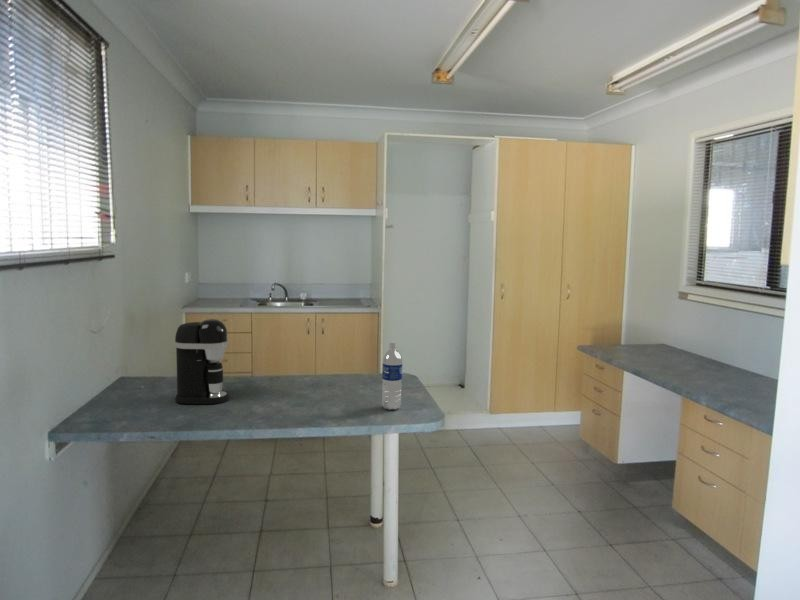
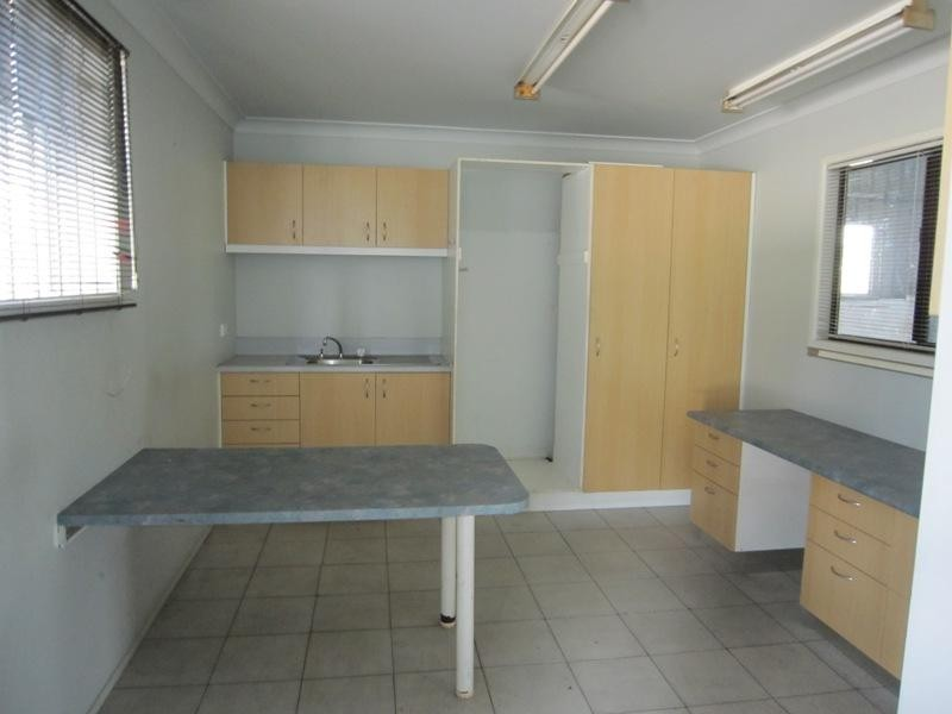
- water bottle [381,341,403,411]
- coffee maker [174,318,230,405]
